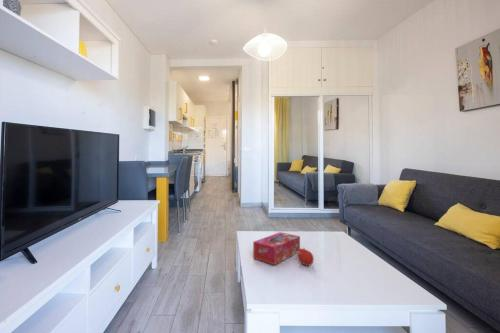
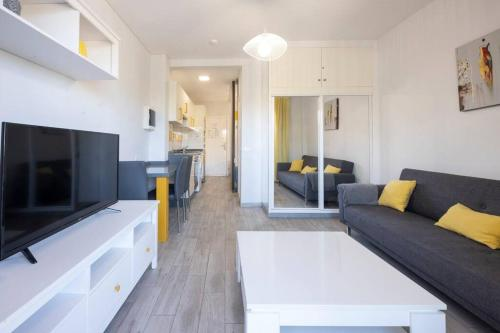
- fruit [296,248,315,267]
- tissue box [252,231,301,266]
